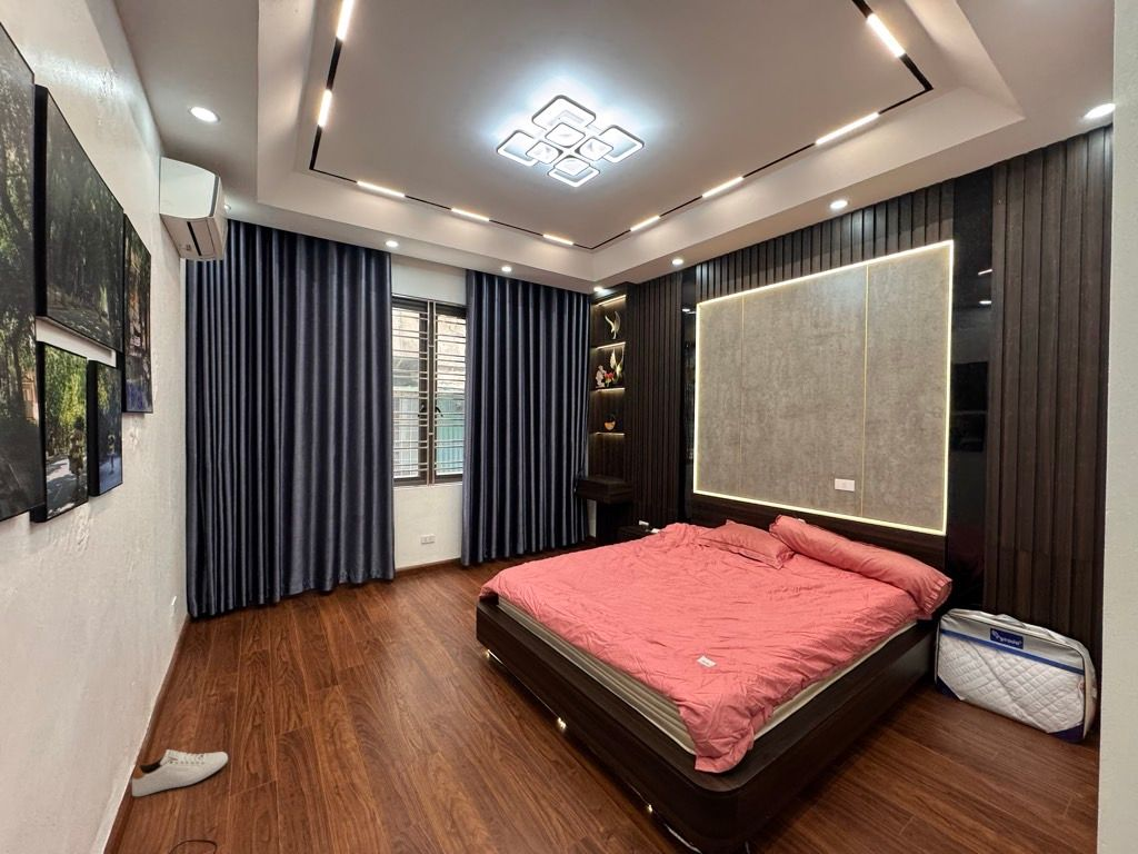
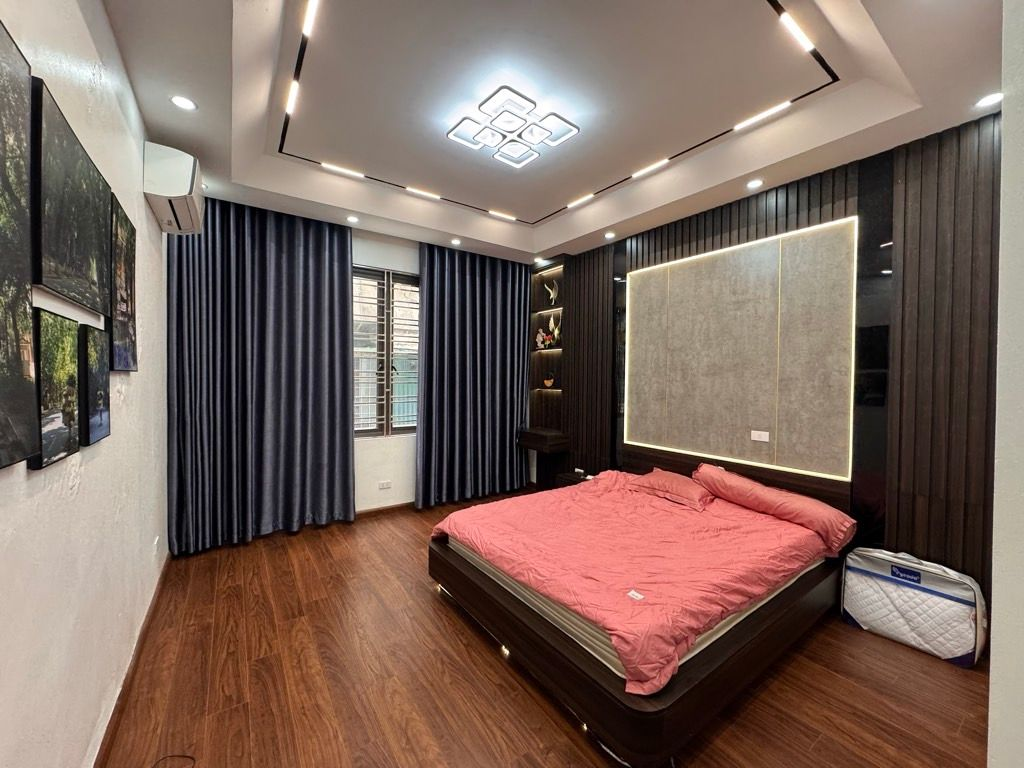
- shoe [131,748,229,797]
